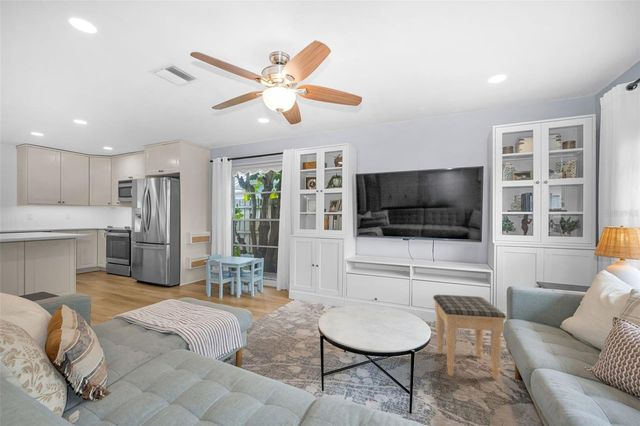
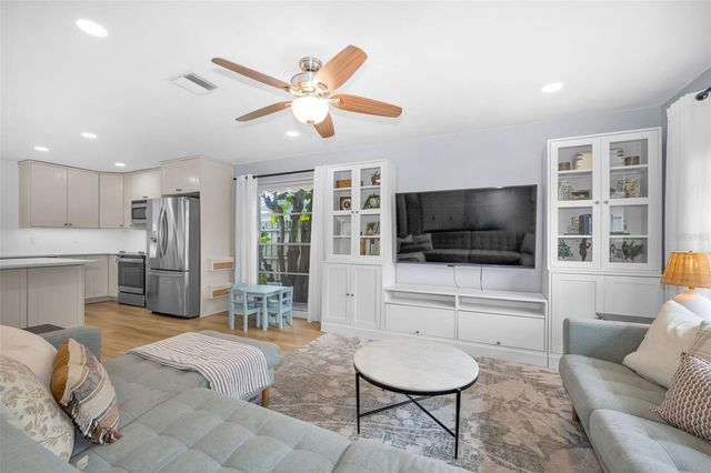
- footstool [432,294,507,381]
